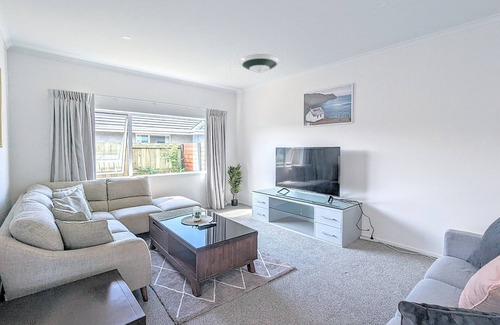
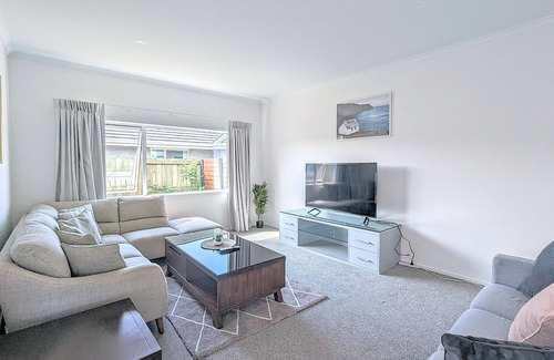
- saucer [238,53,281,74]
